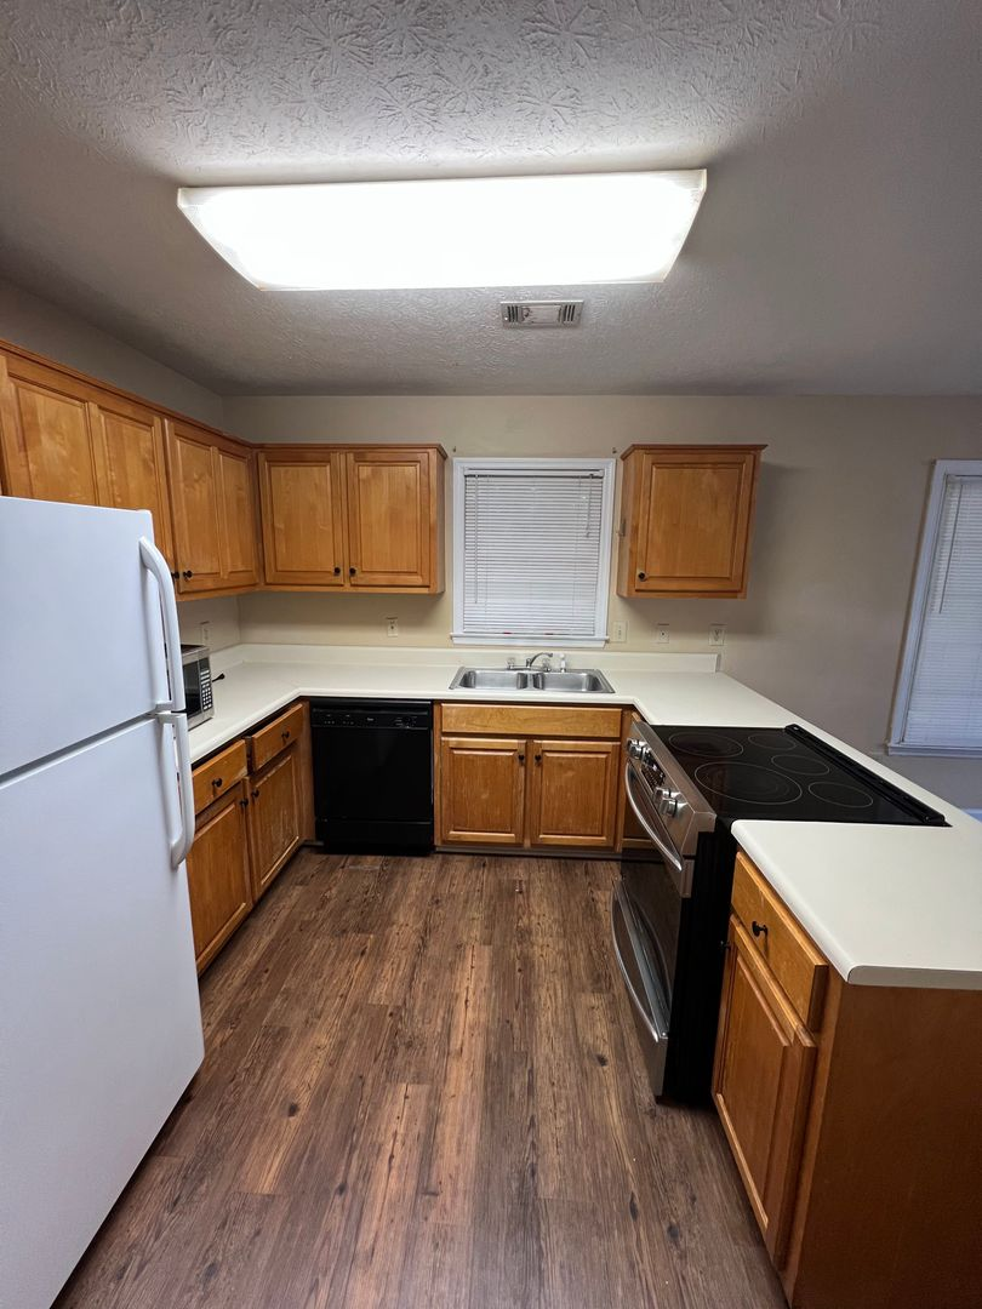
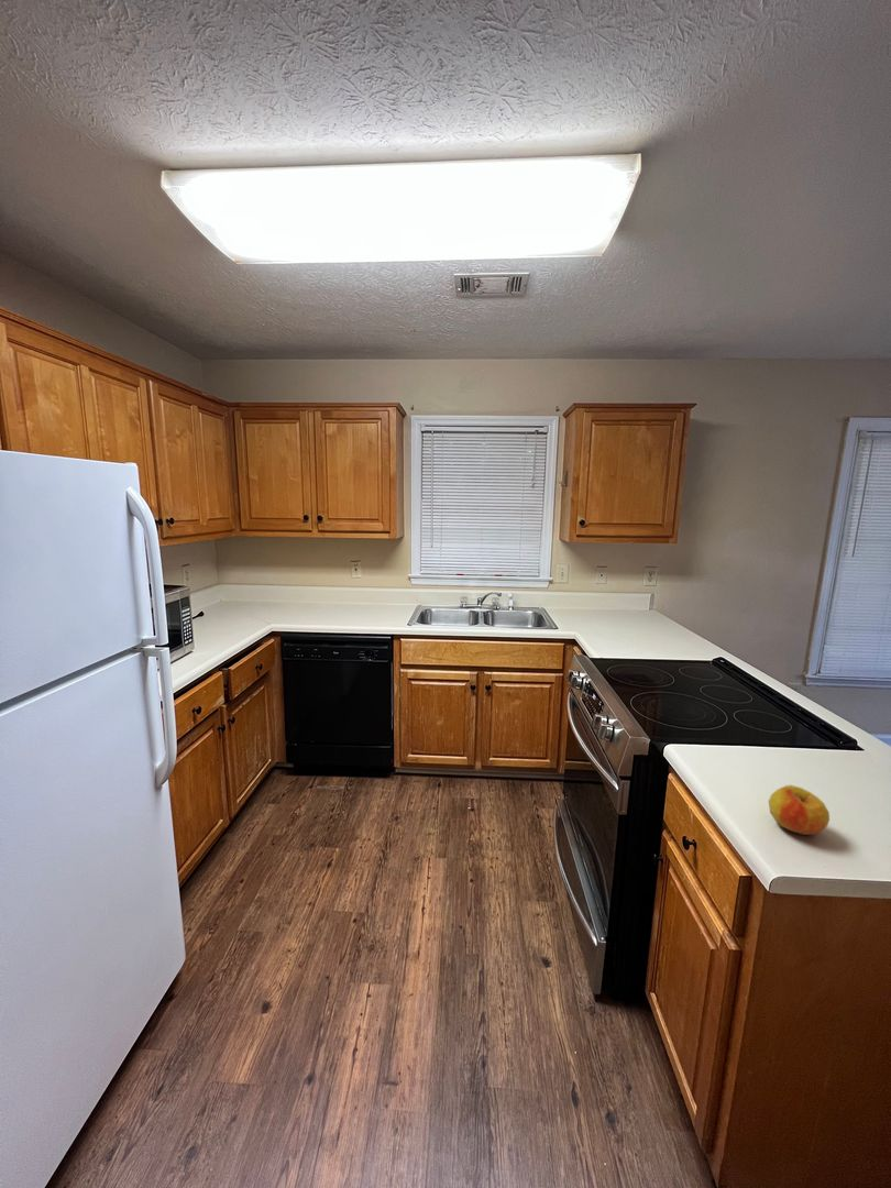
+ apple [767,784,831,836]
